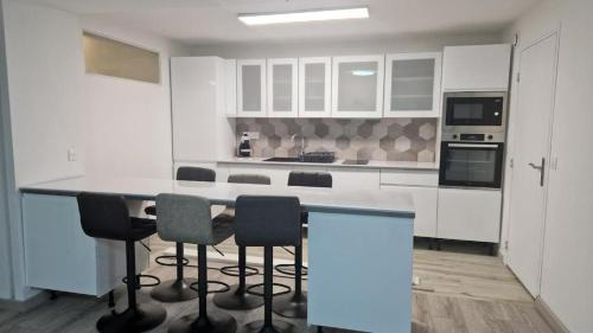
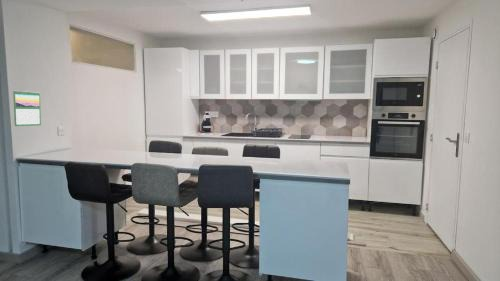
+ calendar [12,89,42,127]
